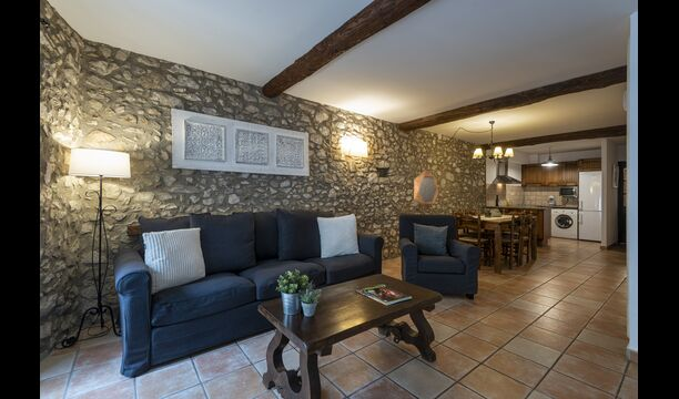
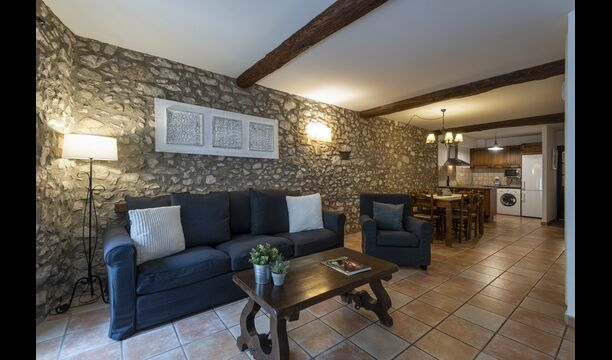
- home mirror [413,170,440,211]
